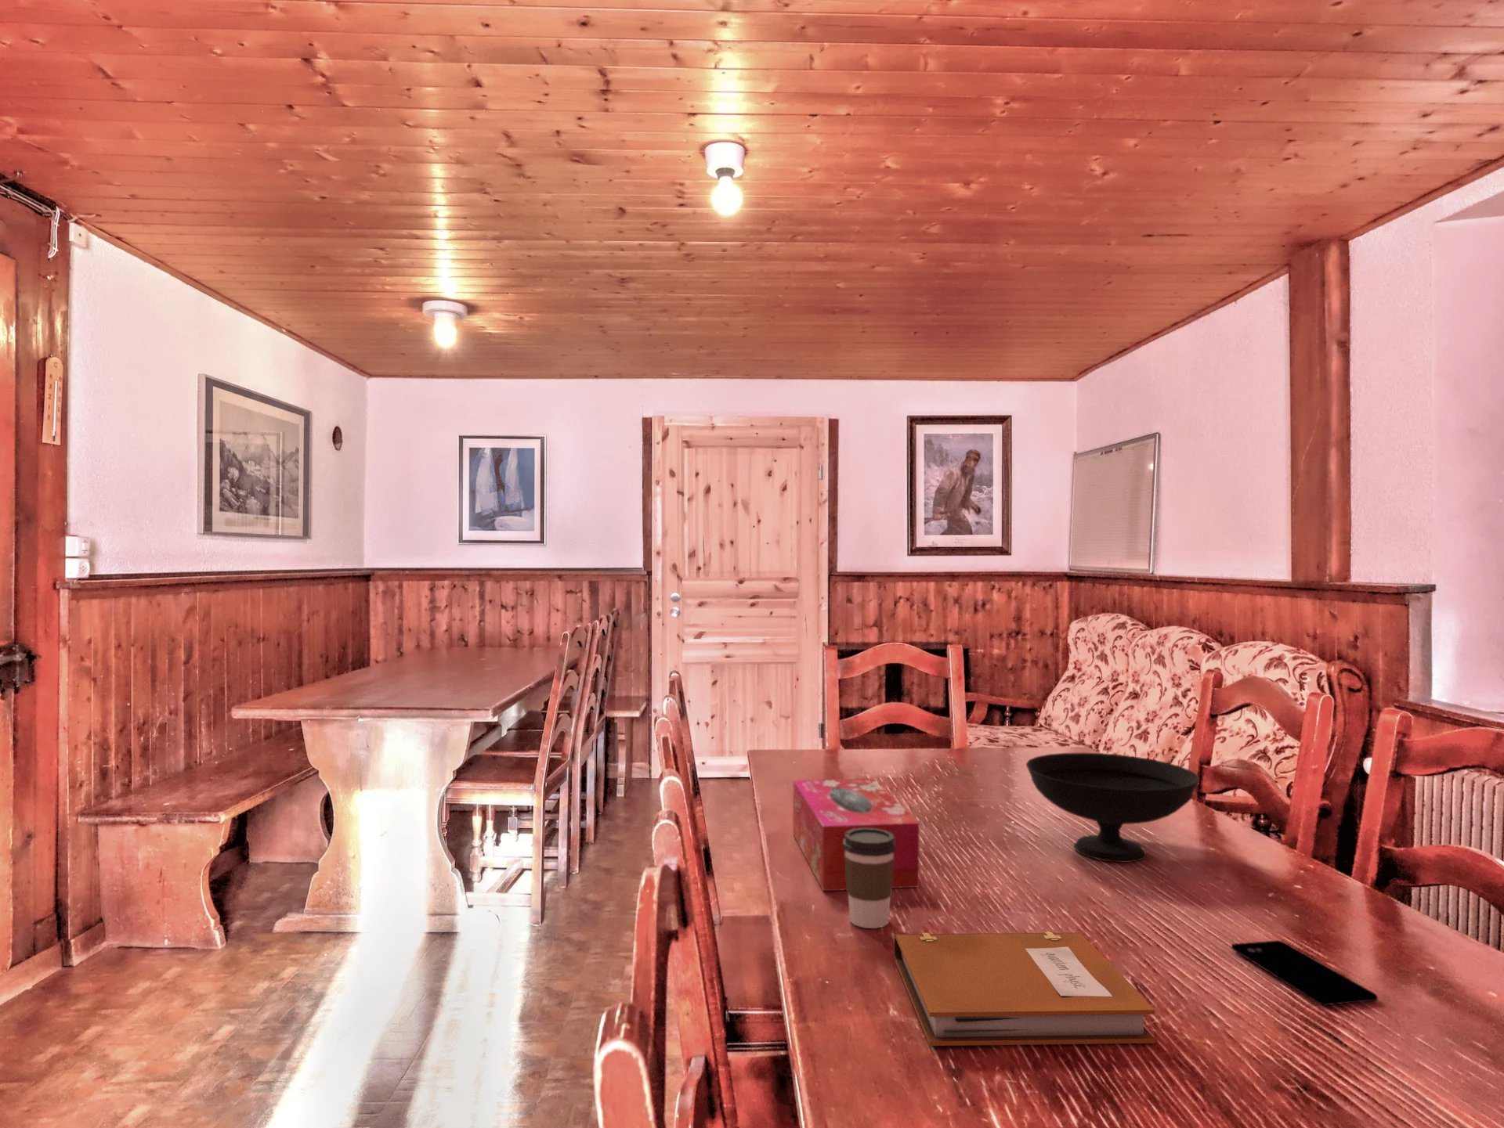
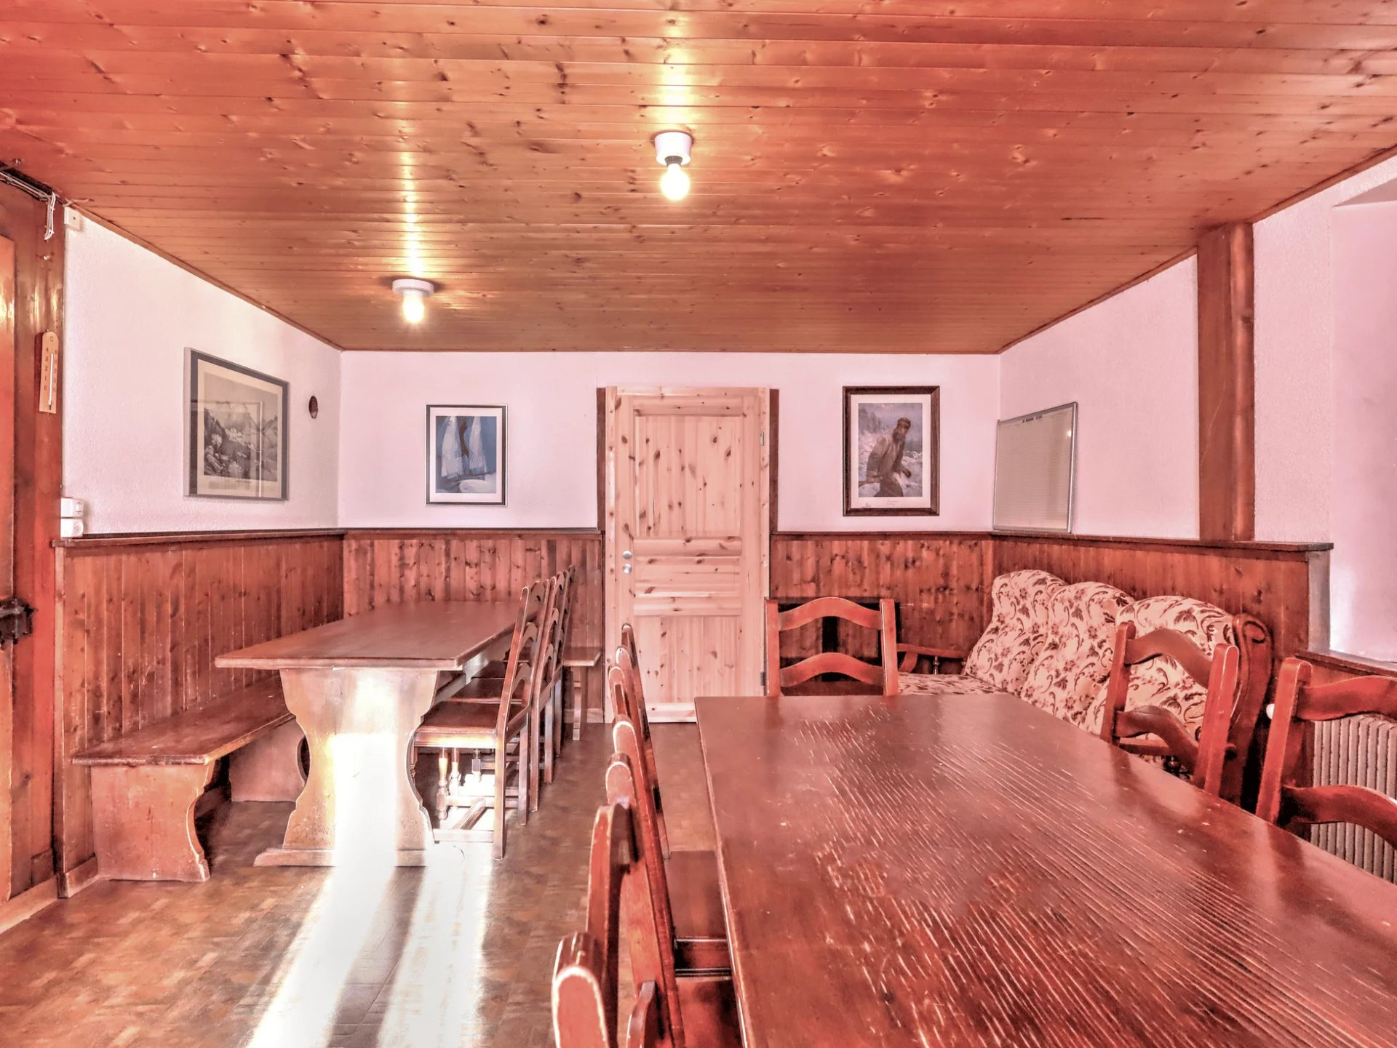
- notebook [892,931,1156,1046]
- bowl [1025,751,1201,864]
- coffee cup [843,828,895,929]
- smartphone [1230,940,1378,1006]
- tissue box [792,777,920,891]
